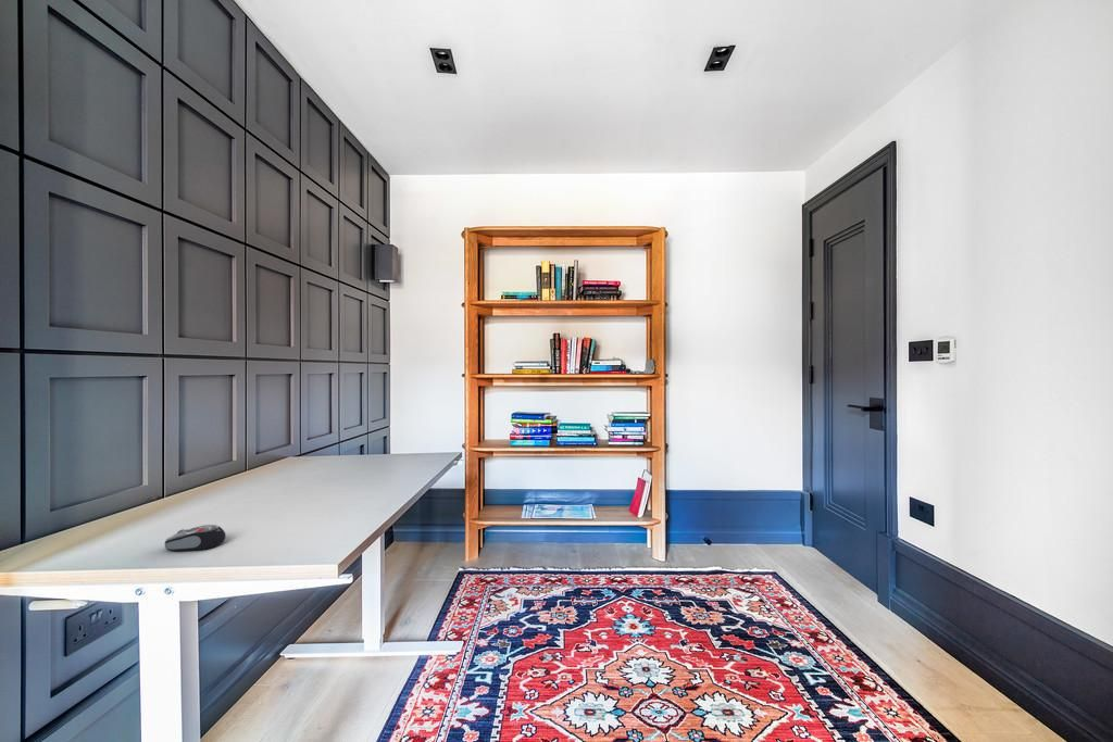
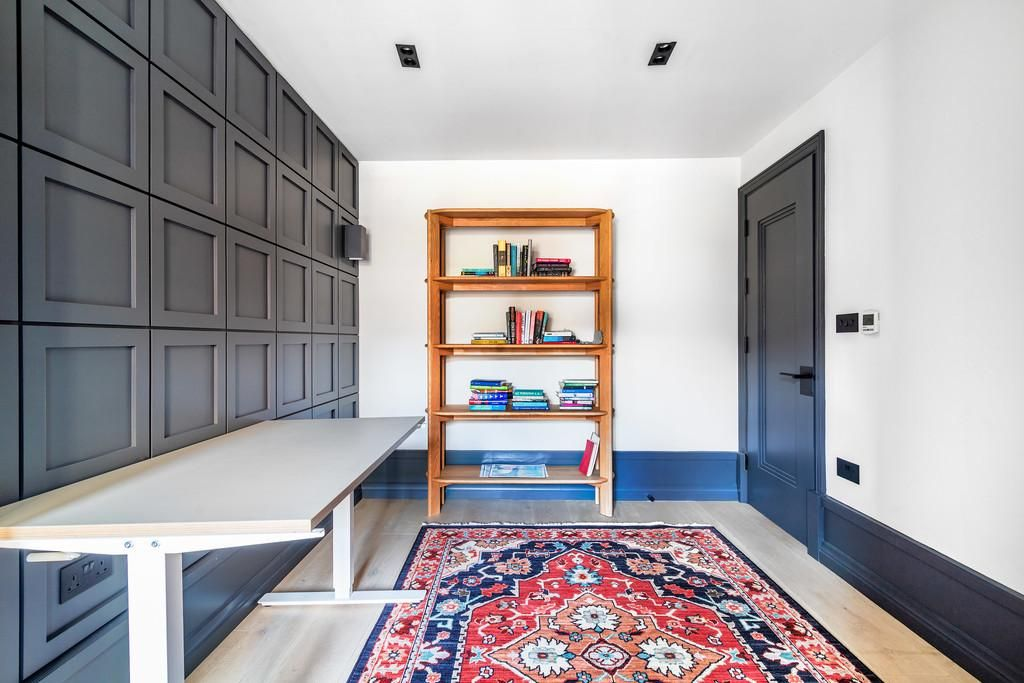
- computer mouse [164,524,227,552]
